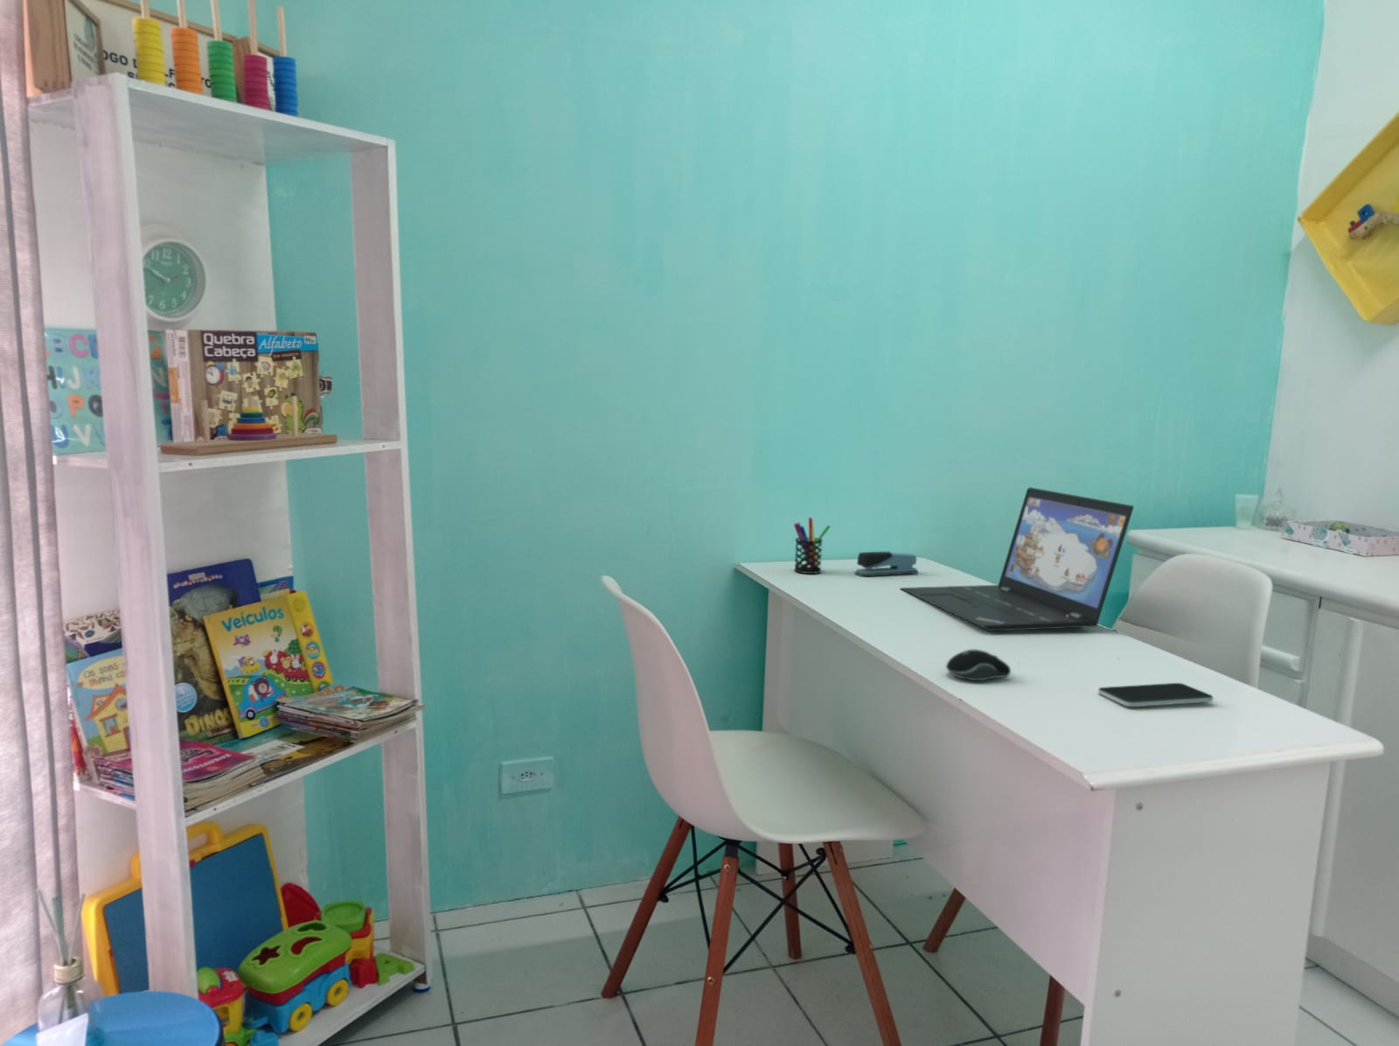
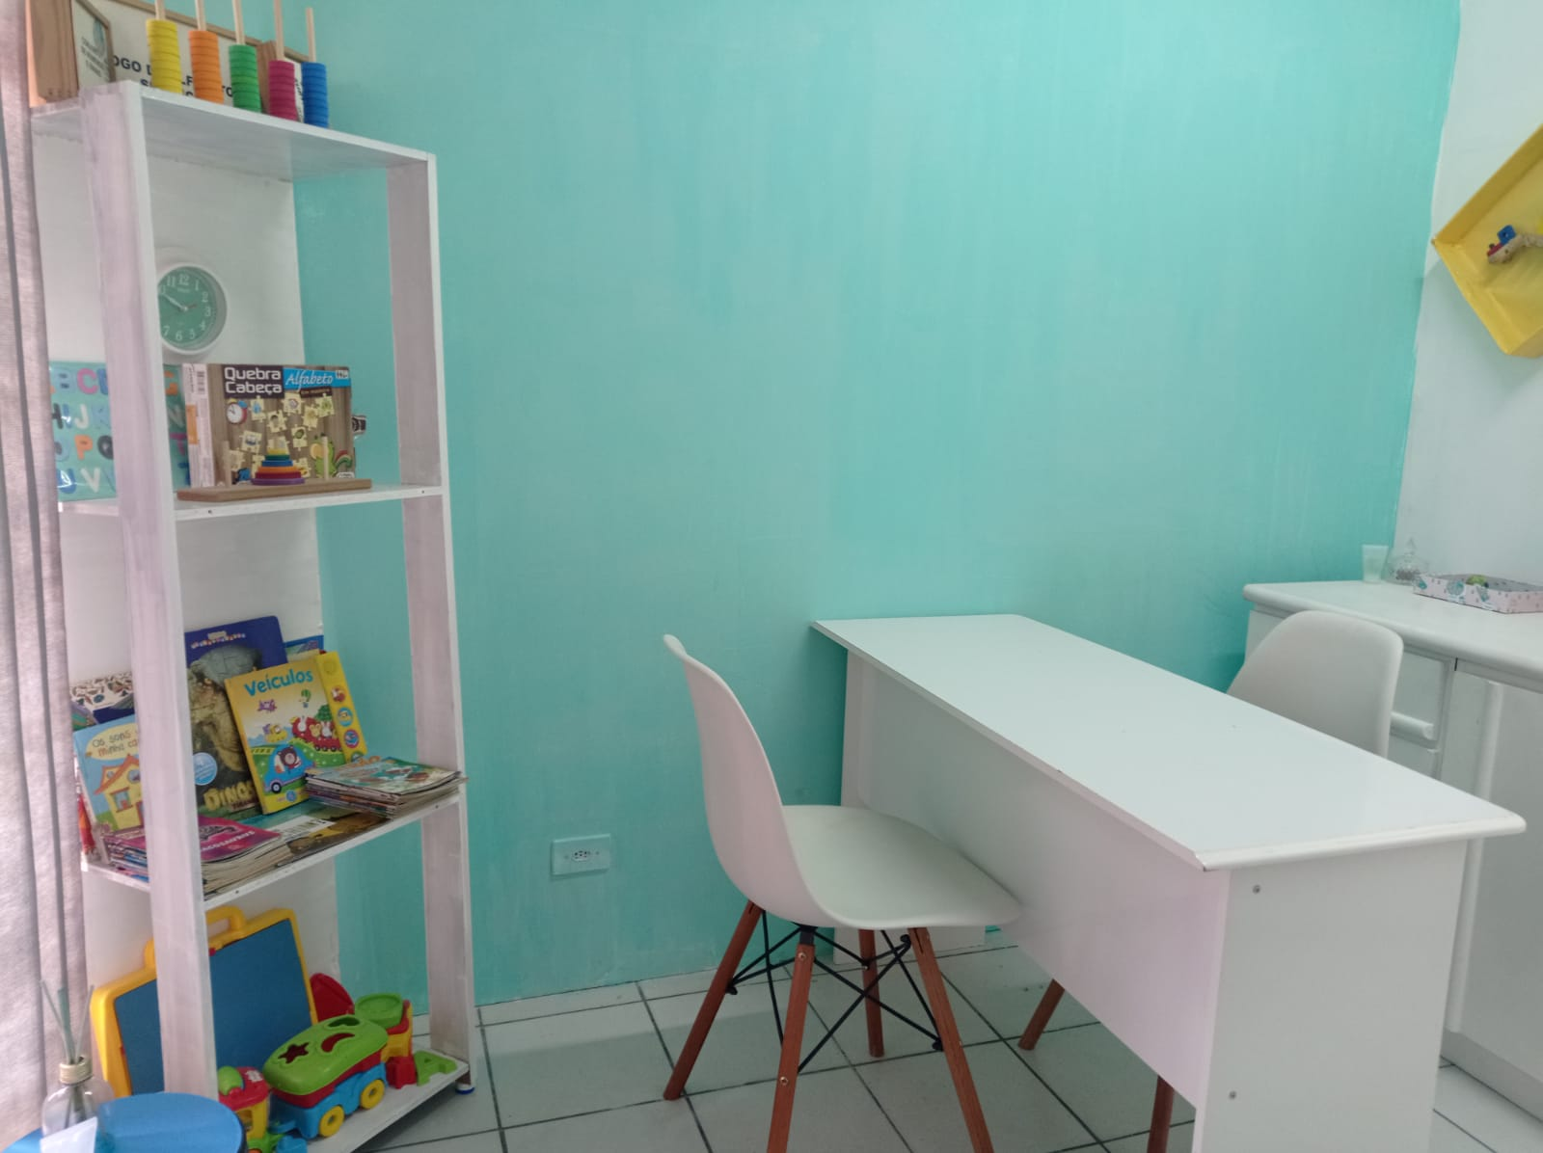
- computer mouse [945,649,1011,681]
- smartphone [1097,682,1213,708]
- pen holder [793,516,831,575]
- laptop [899,487,1135,632]
- stapler [854,550,919,577]
